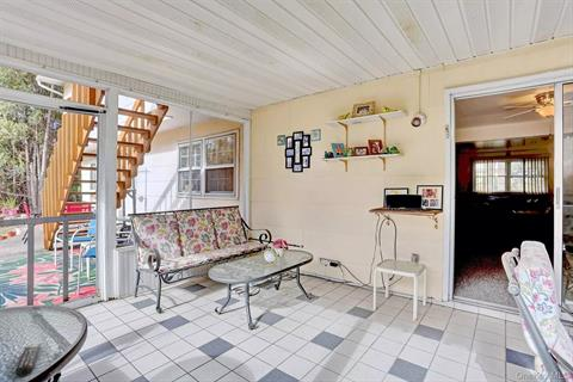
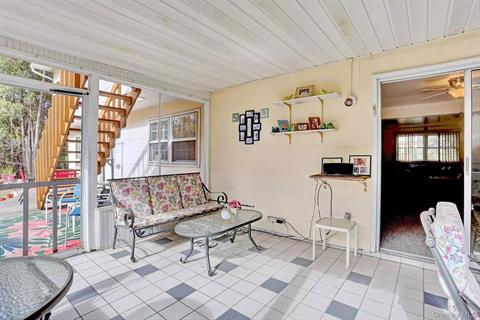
- remote control [14,343,42,377]
